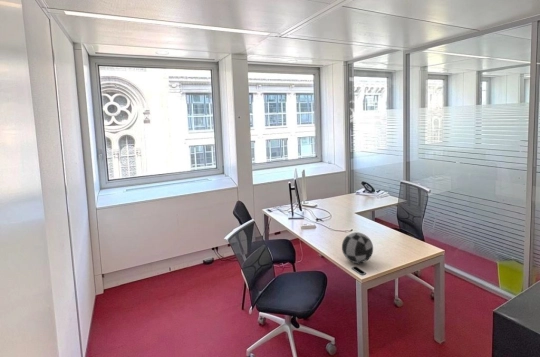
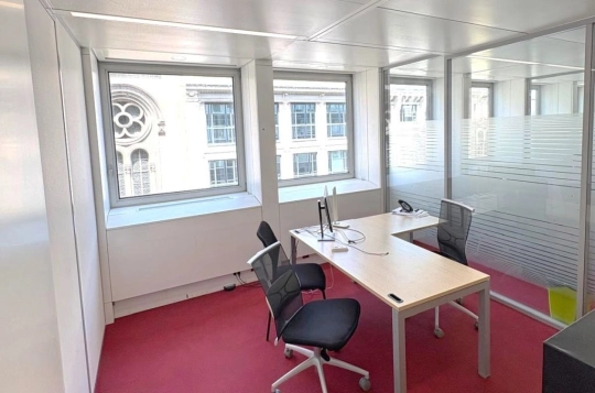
- decorative ball [341,231,374,264]
